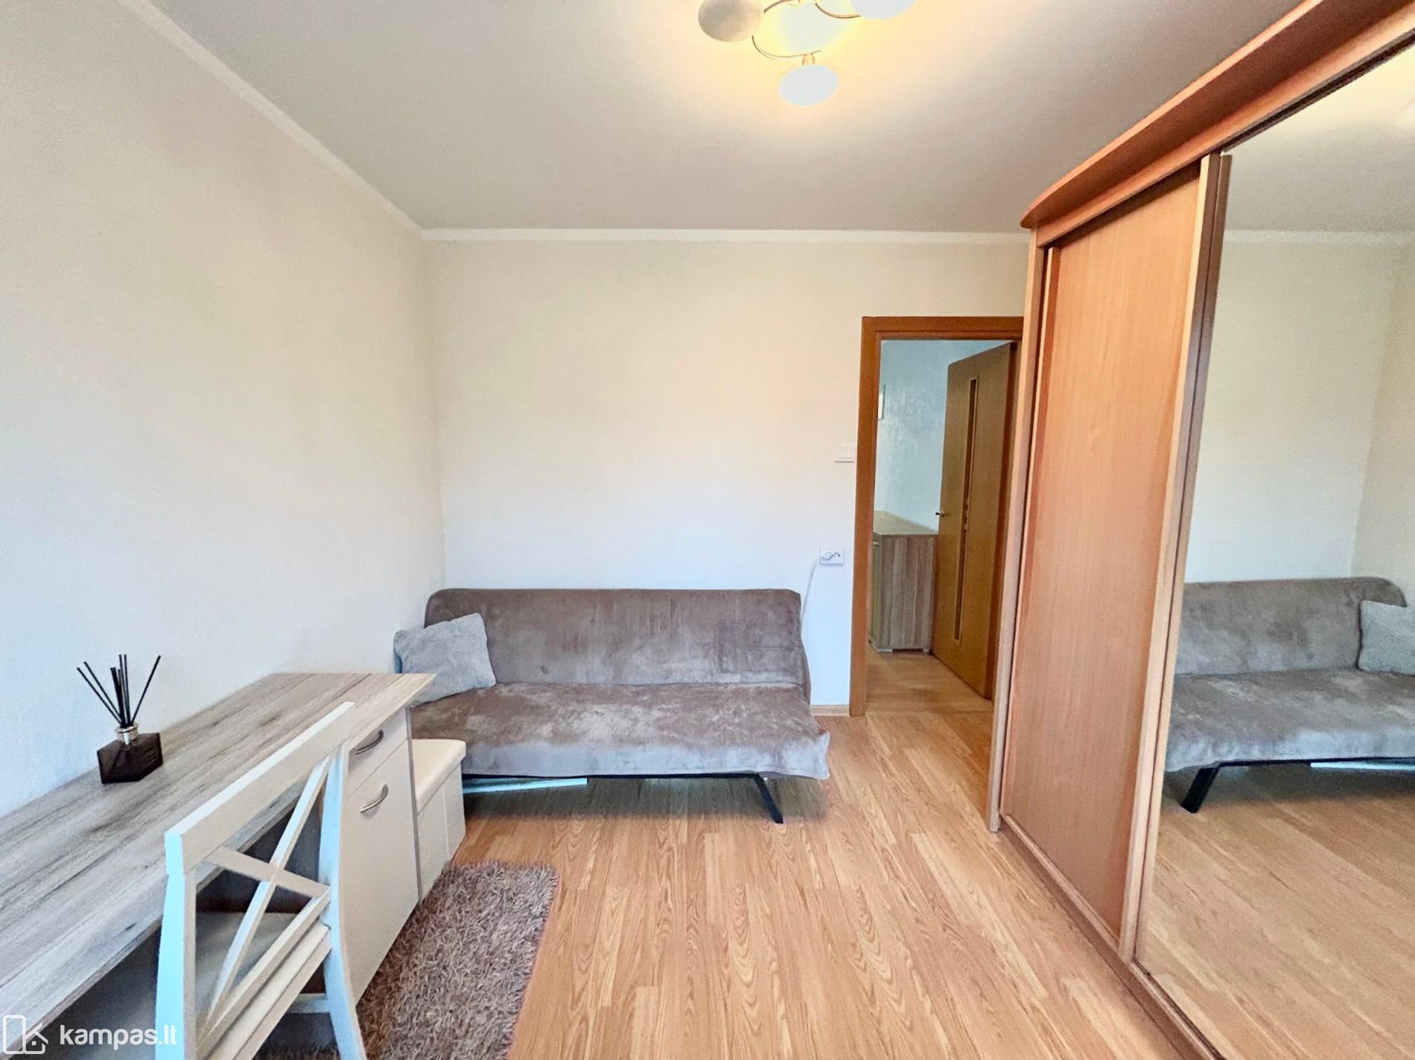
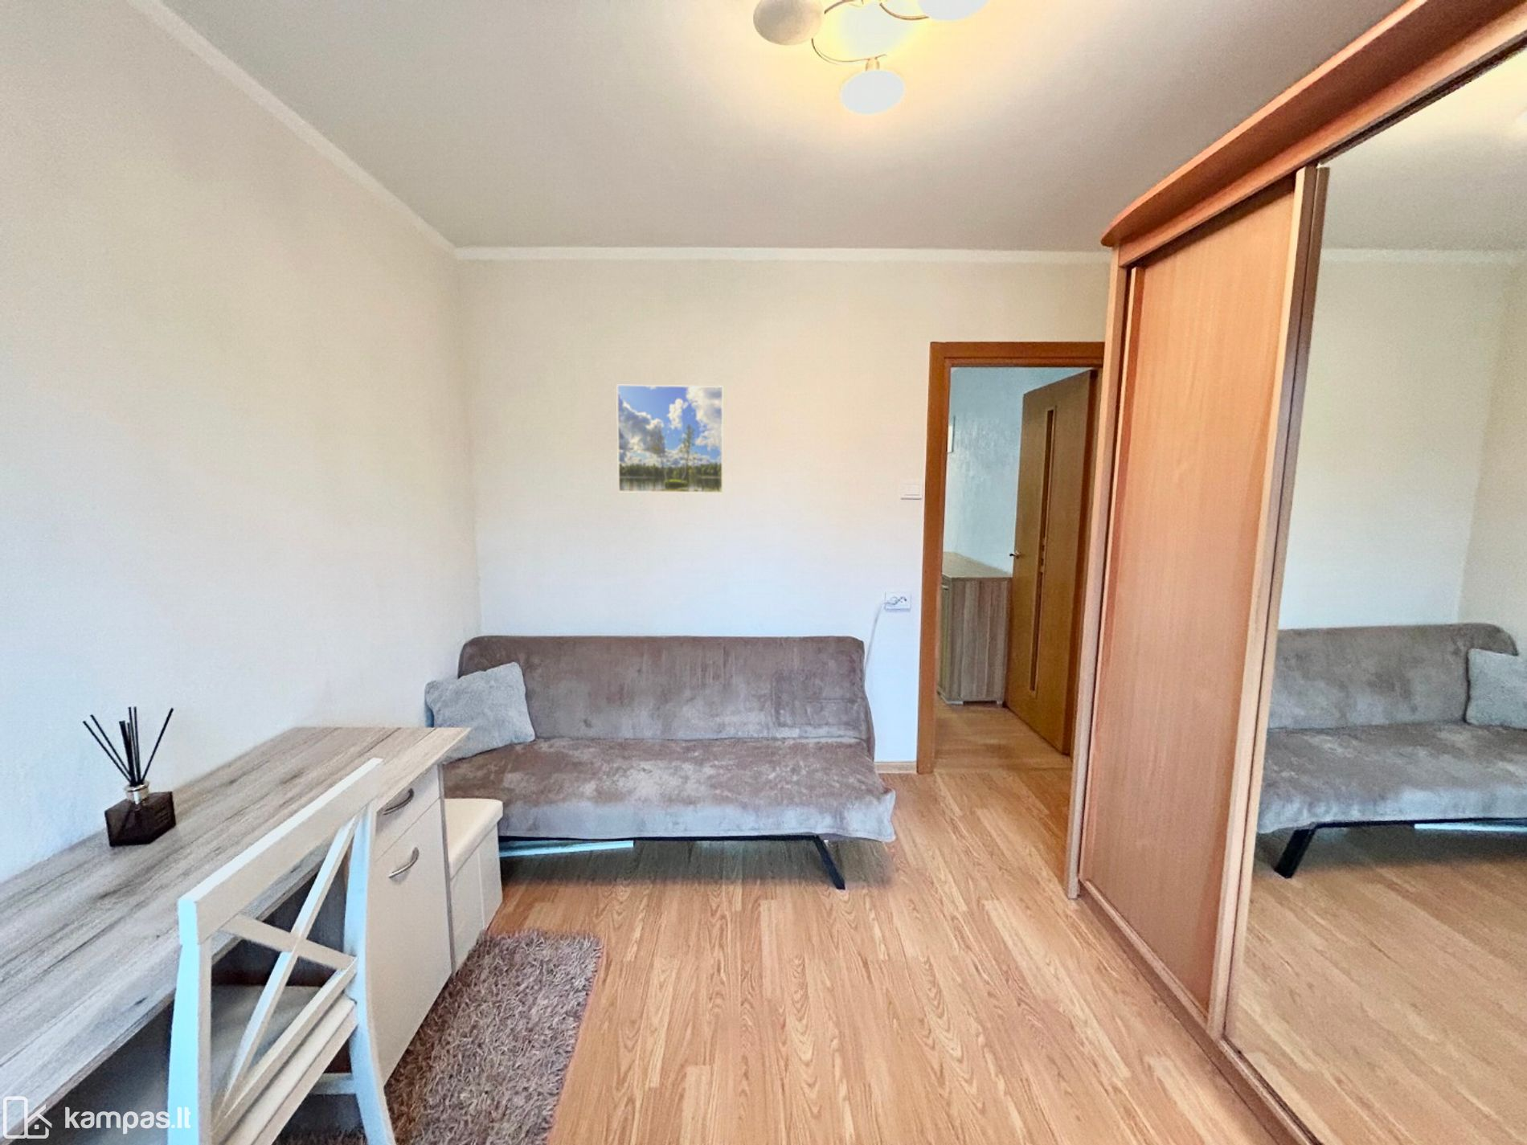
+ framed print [616,384,724,494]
